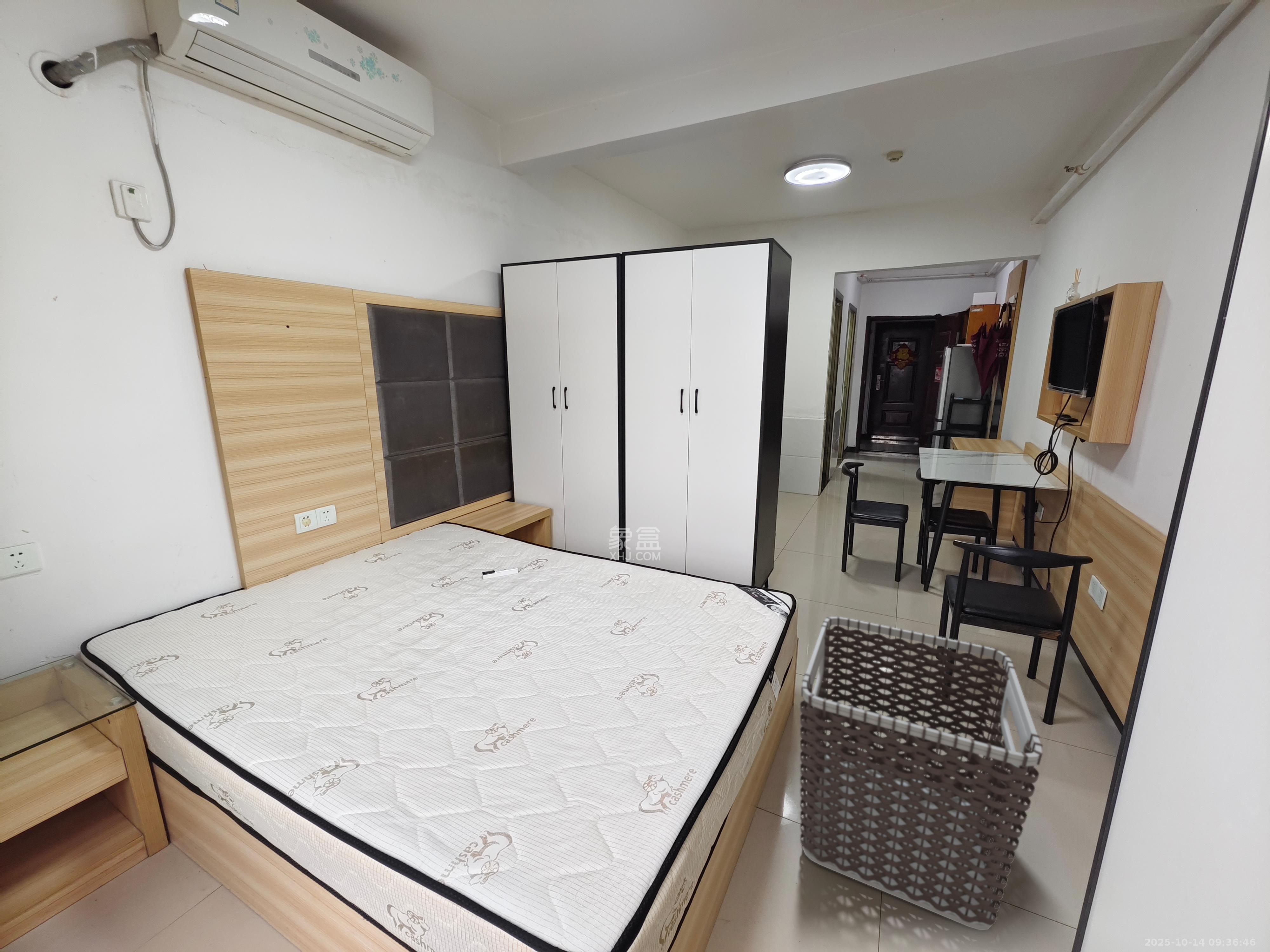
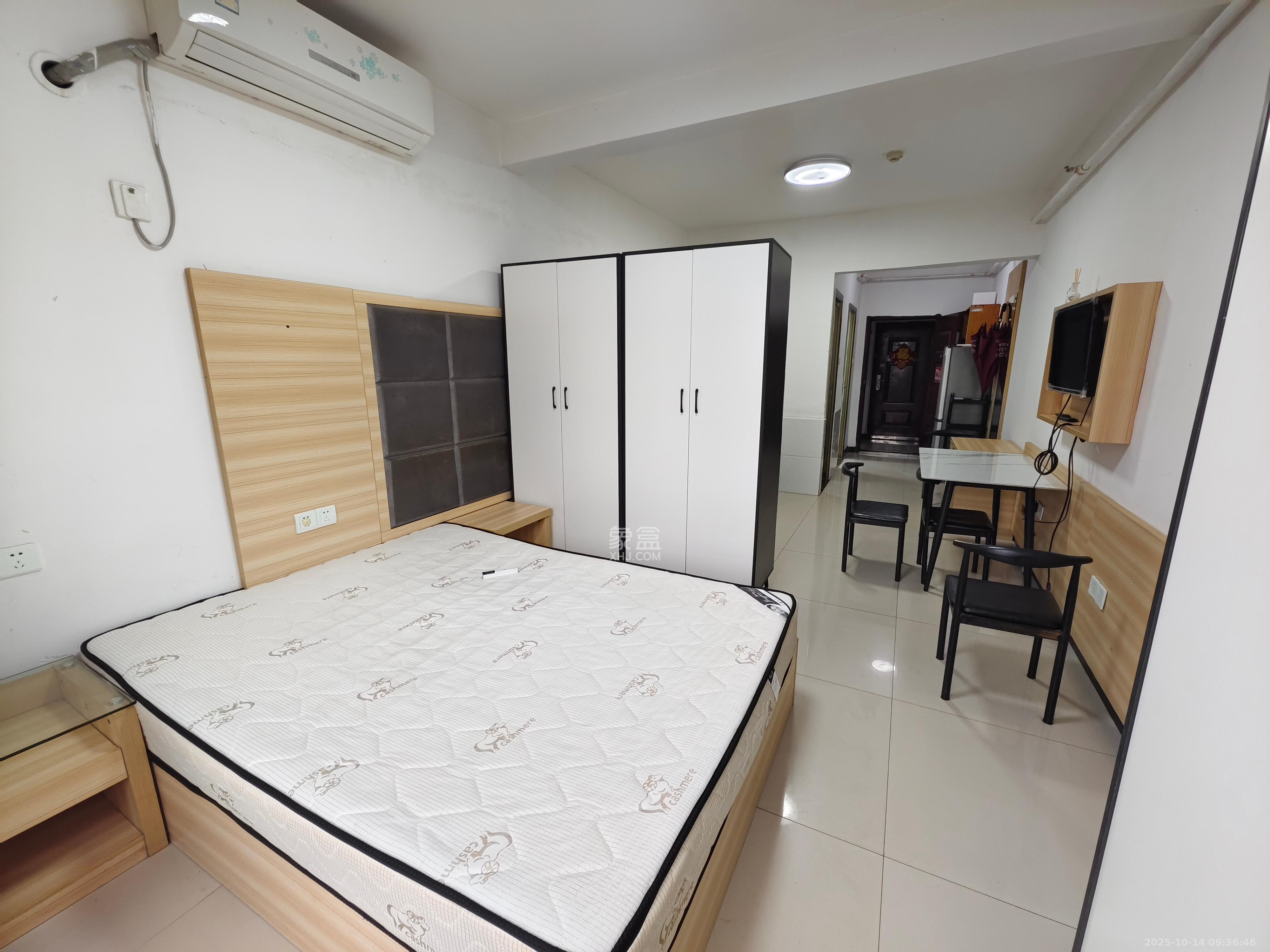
- clothes hamper [799,615,1043,931]
